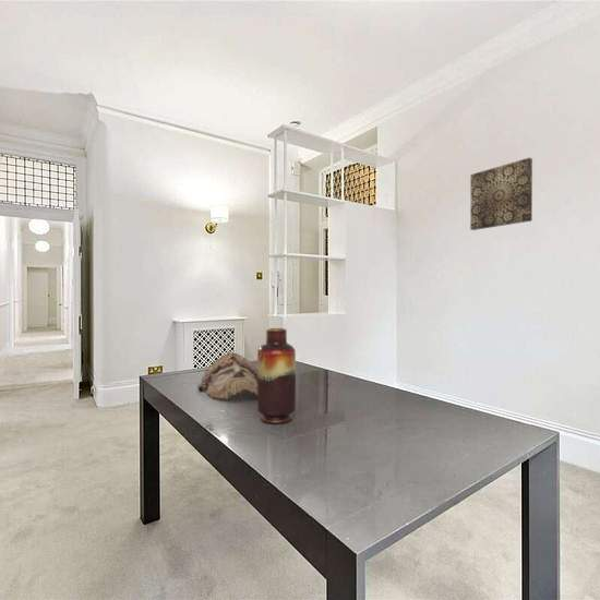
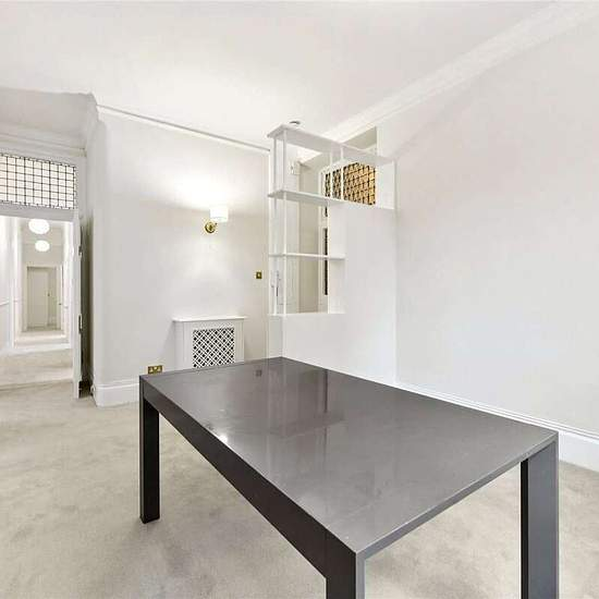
- animal skull [197,351,257,400]
- wall art [469,157,533,231]
- vase [256,327,297,424]
